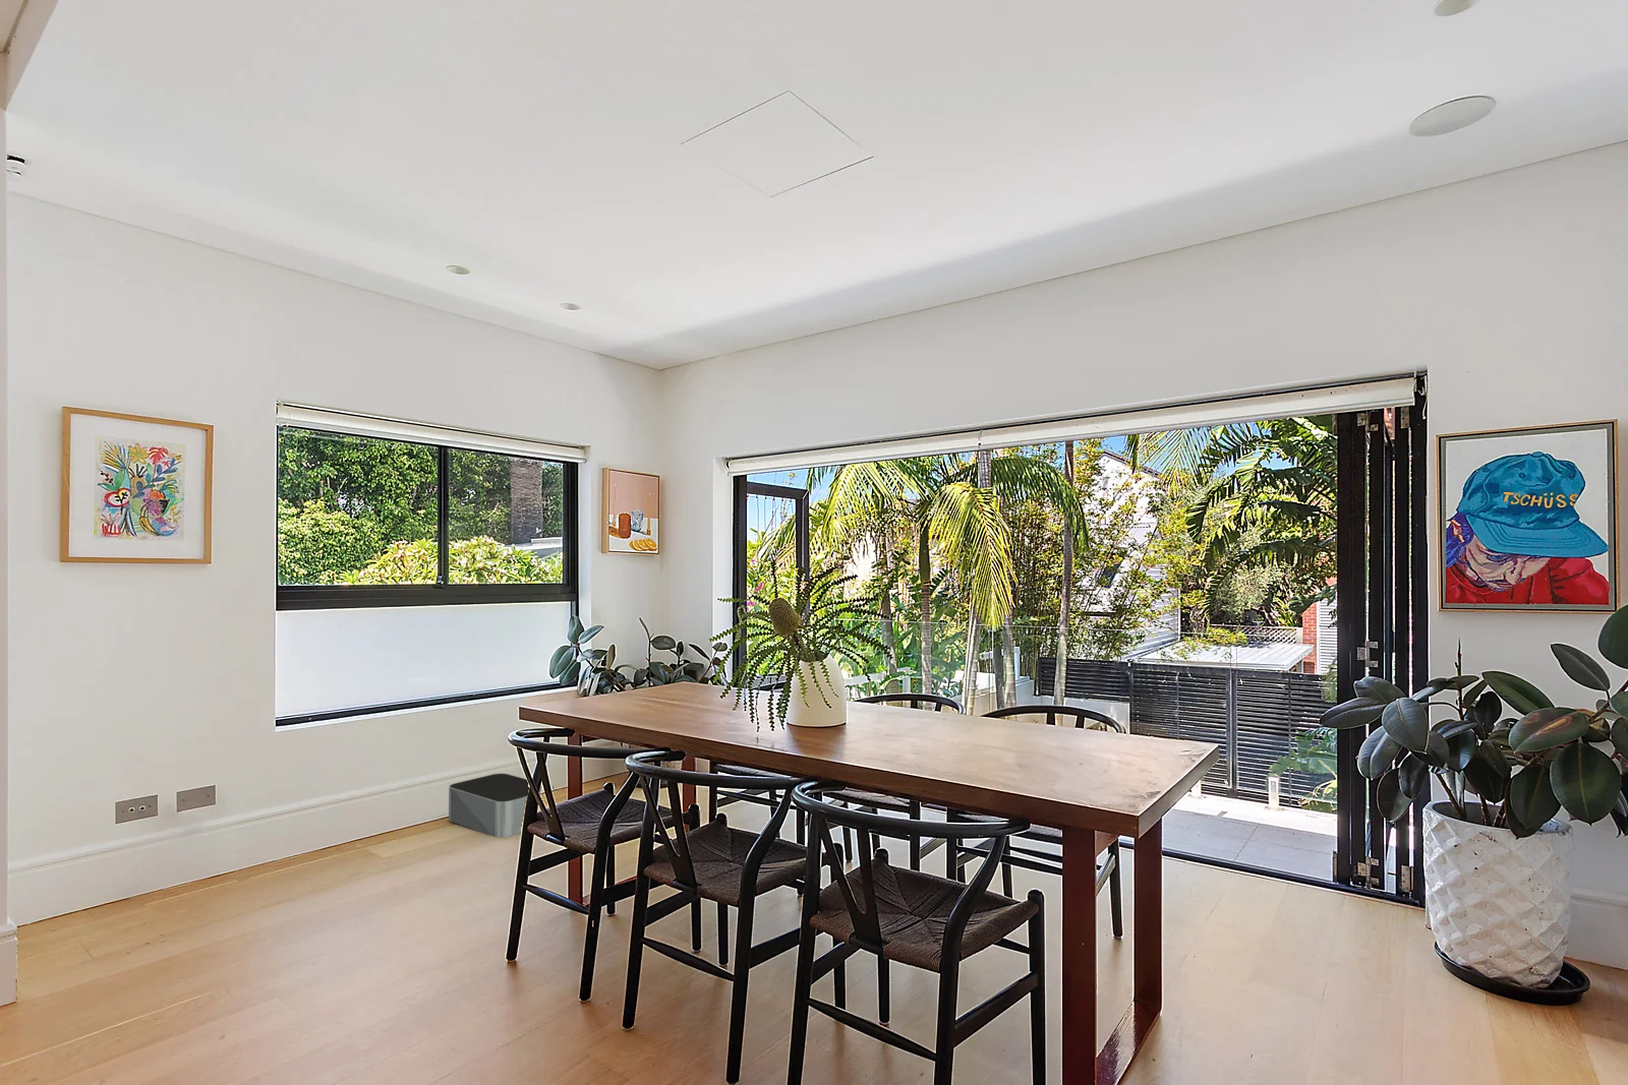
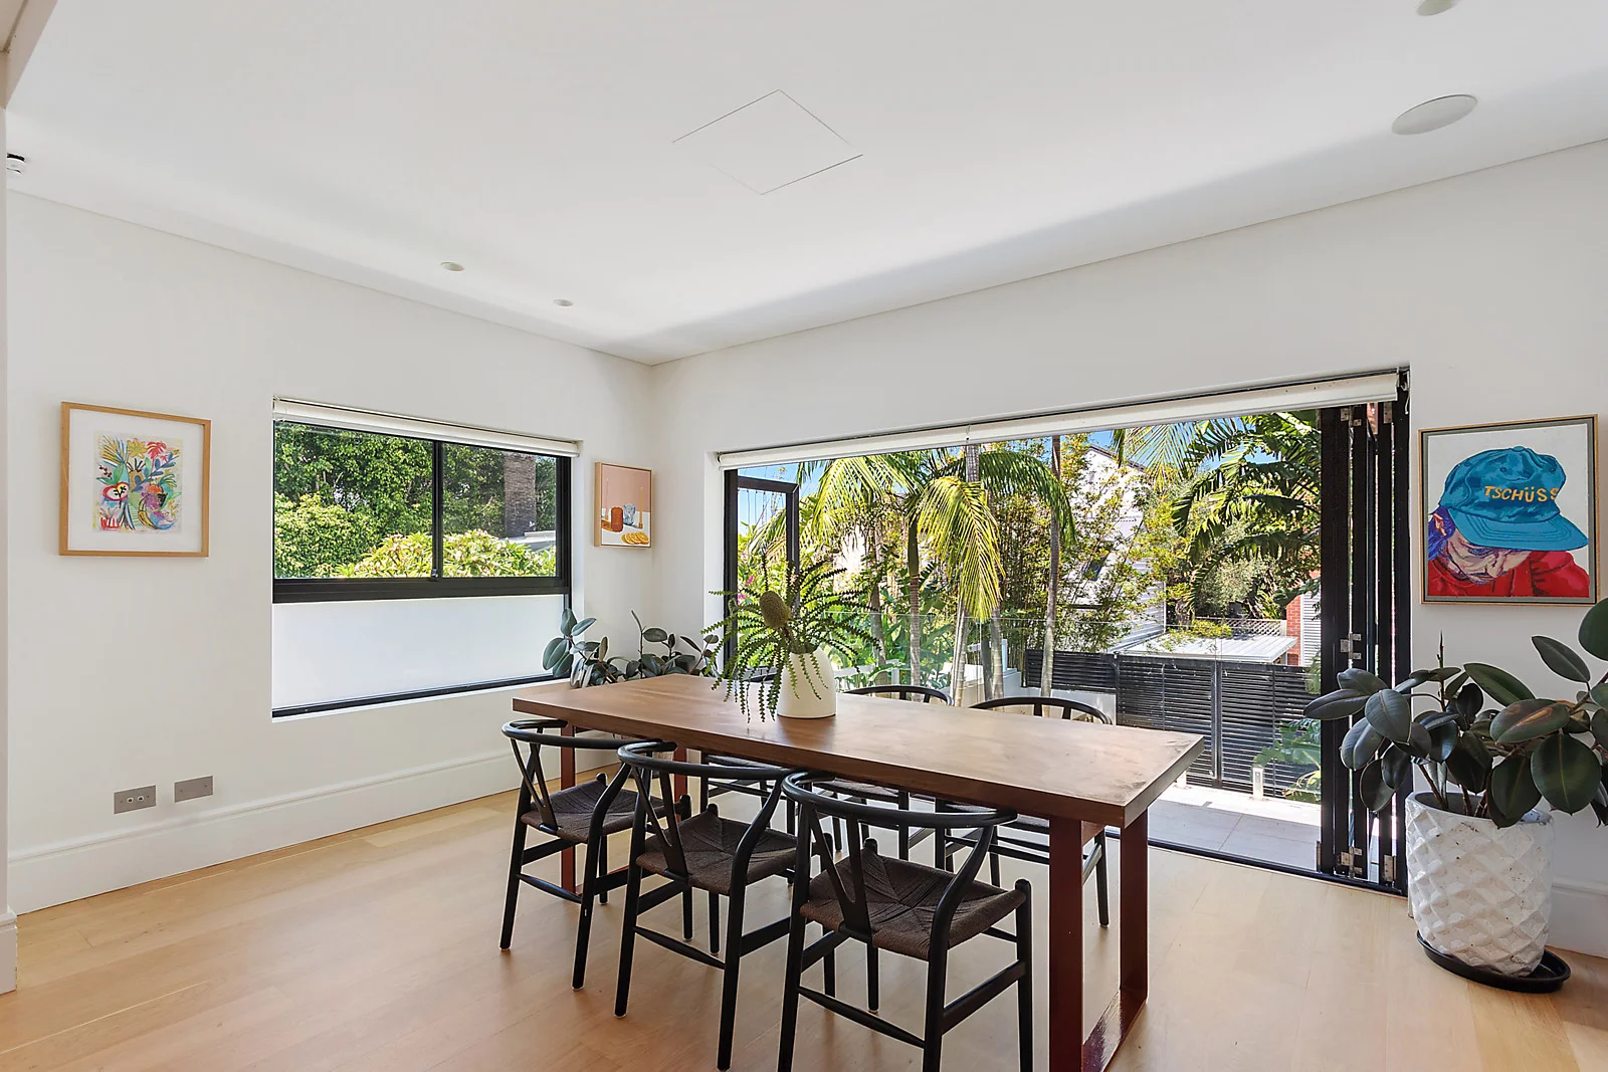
- storage bin [448,773,556,838]
